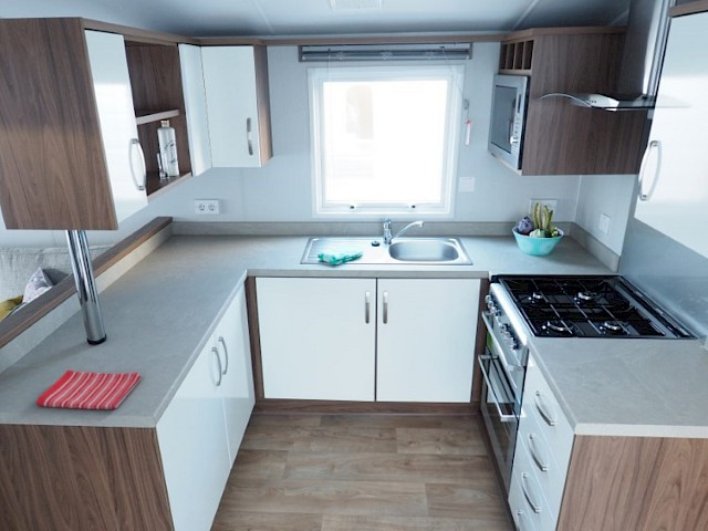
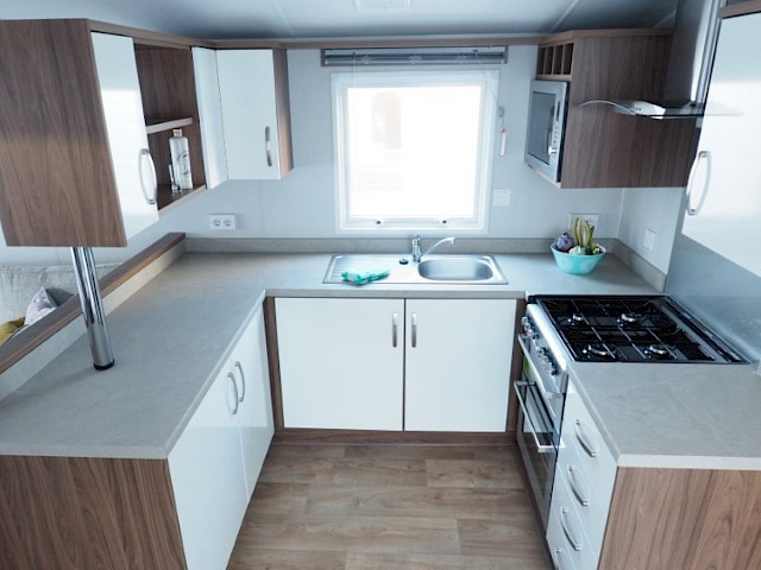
- dish towel [34,369,143,410]
